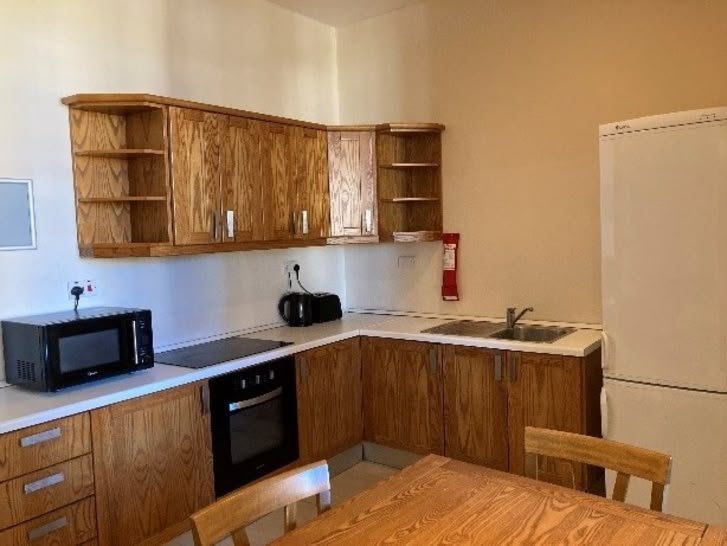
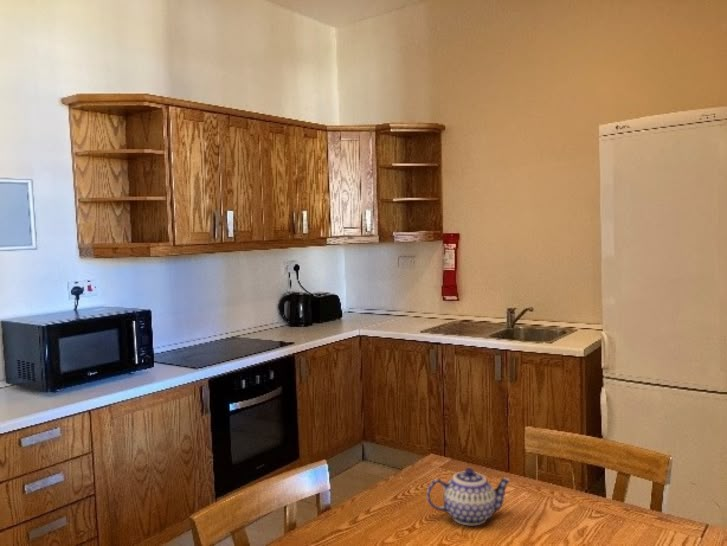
+ teapot [426,467,512,526]
